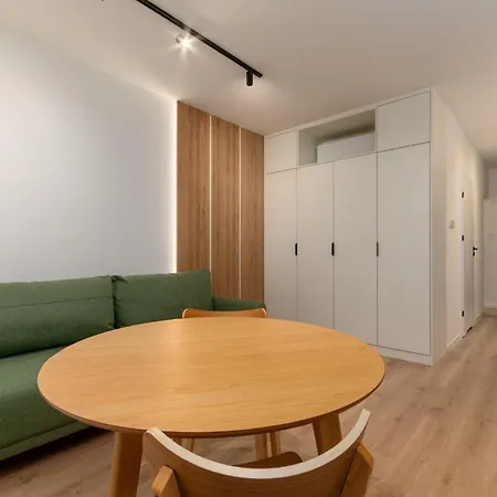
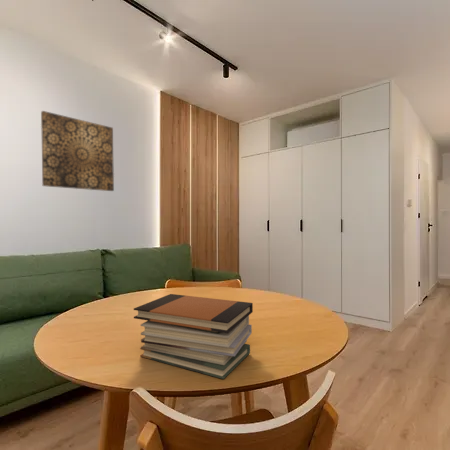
+ wall art [40,110,115,192]
+ book stack [133,293,254,380]
